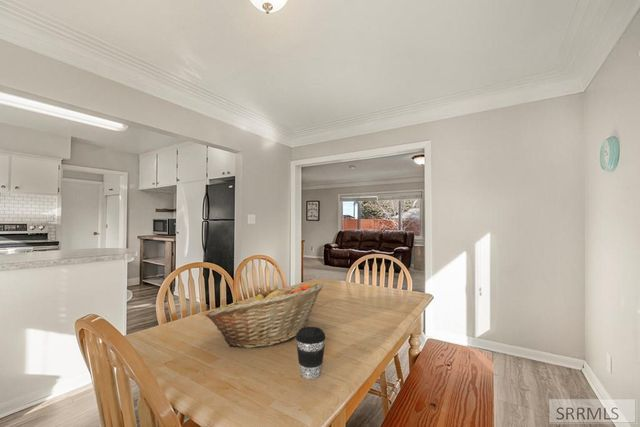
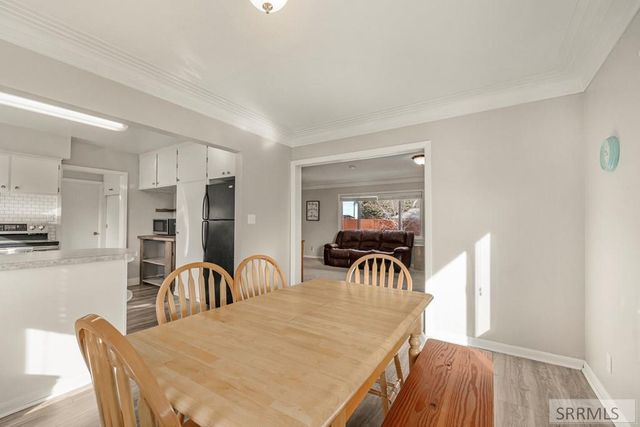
- fruit basket [205,283,325,349]
- coffee cup [295,326,326,380]
